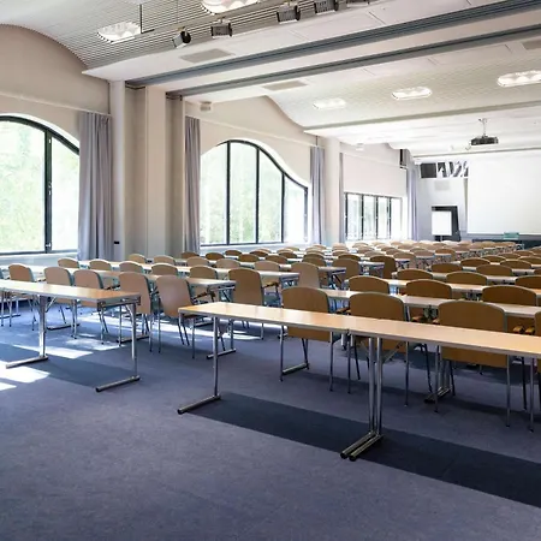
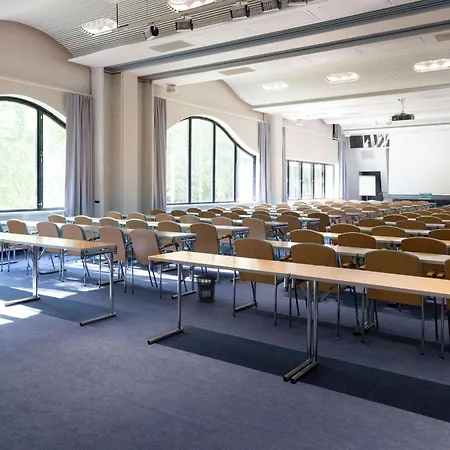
+ wastebasket [195,274,217,303]
